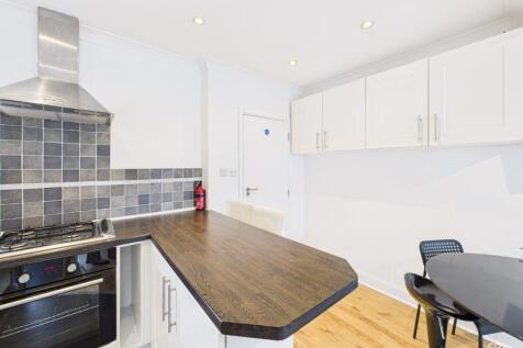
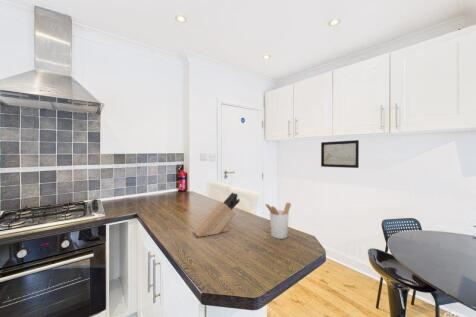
+ utensil holder [264,202,292,240]
+ knife block [192,191,241,238]
+ wall art [320,139,360,169]
